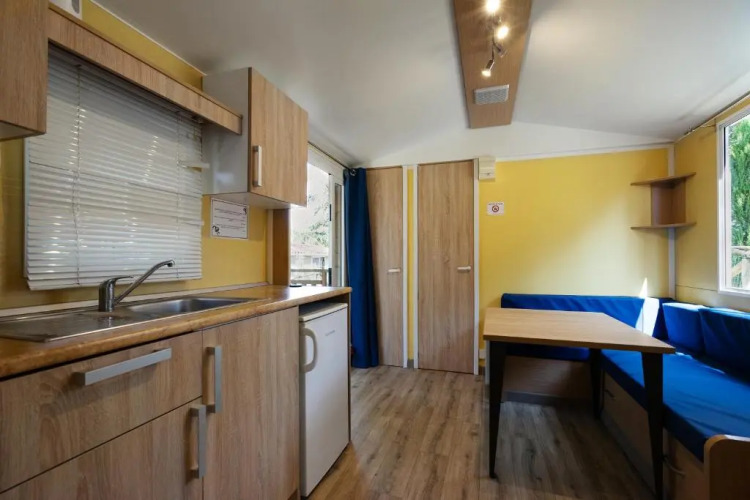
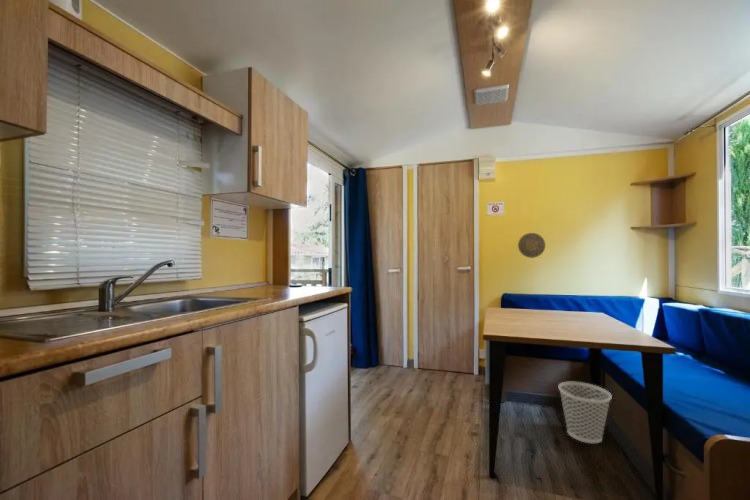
+ wastebasket [557,381,613,444]
+ decorative plate [517,232,546,259]
